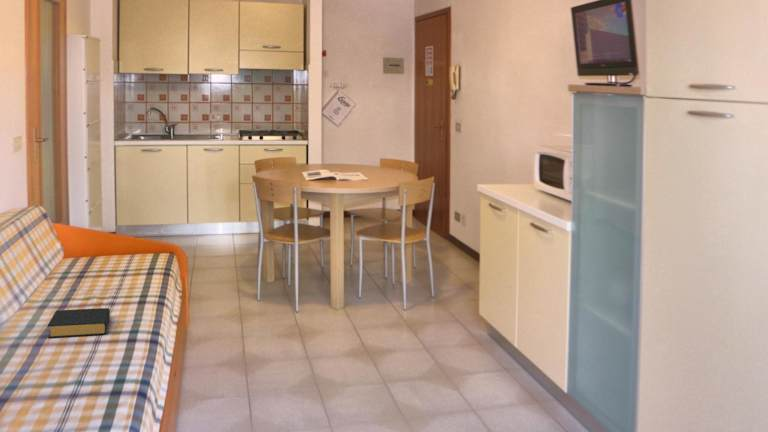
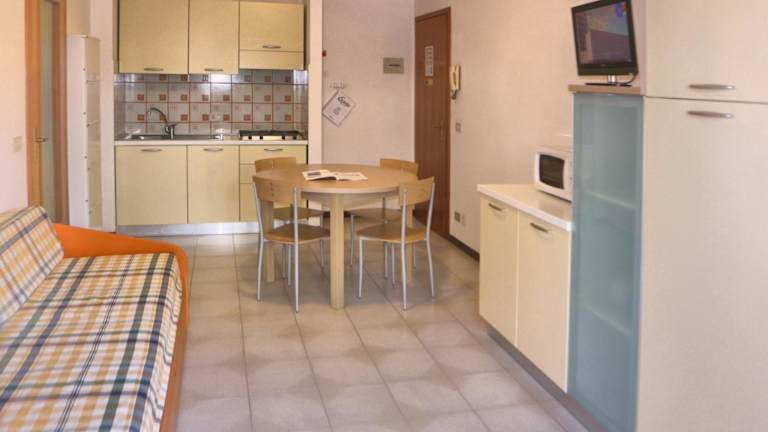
- hardback book [47,307,111,339]
